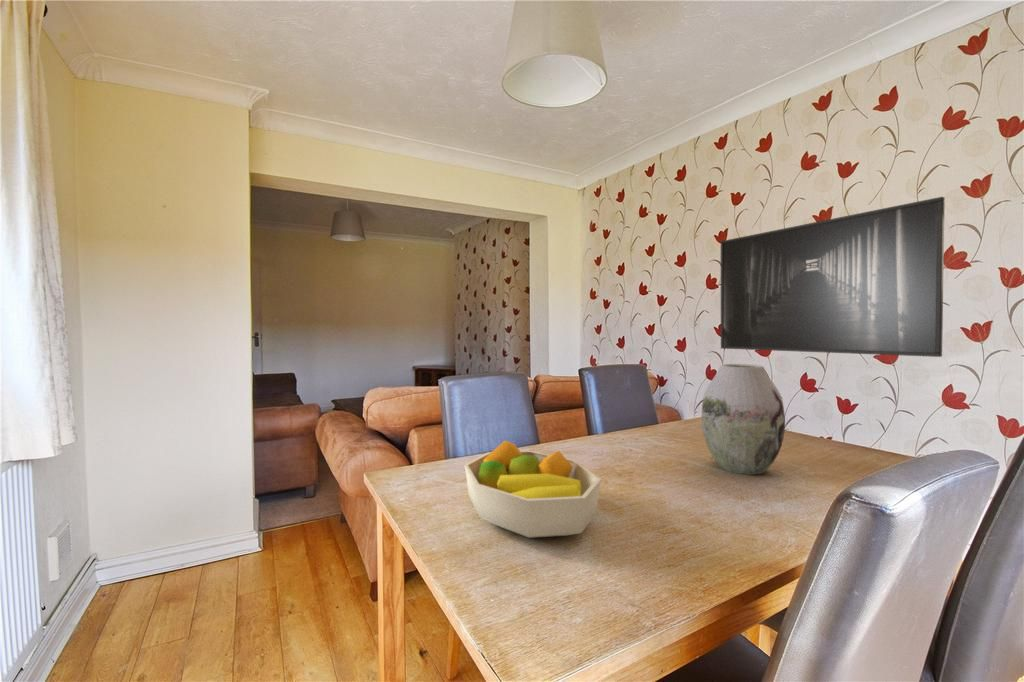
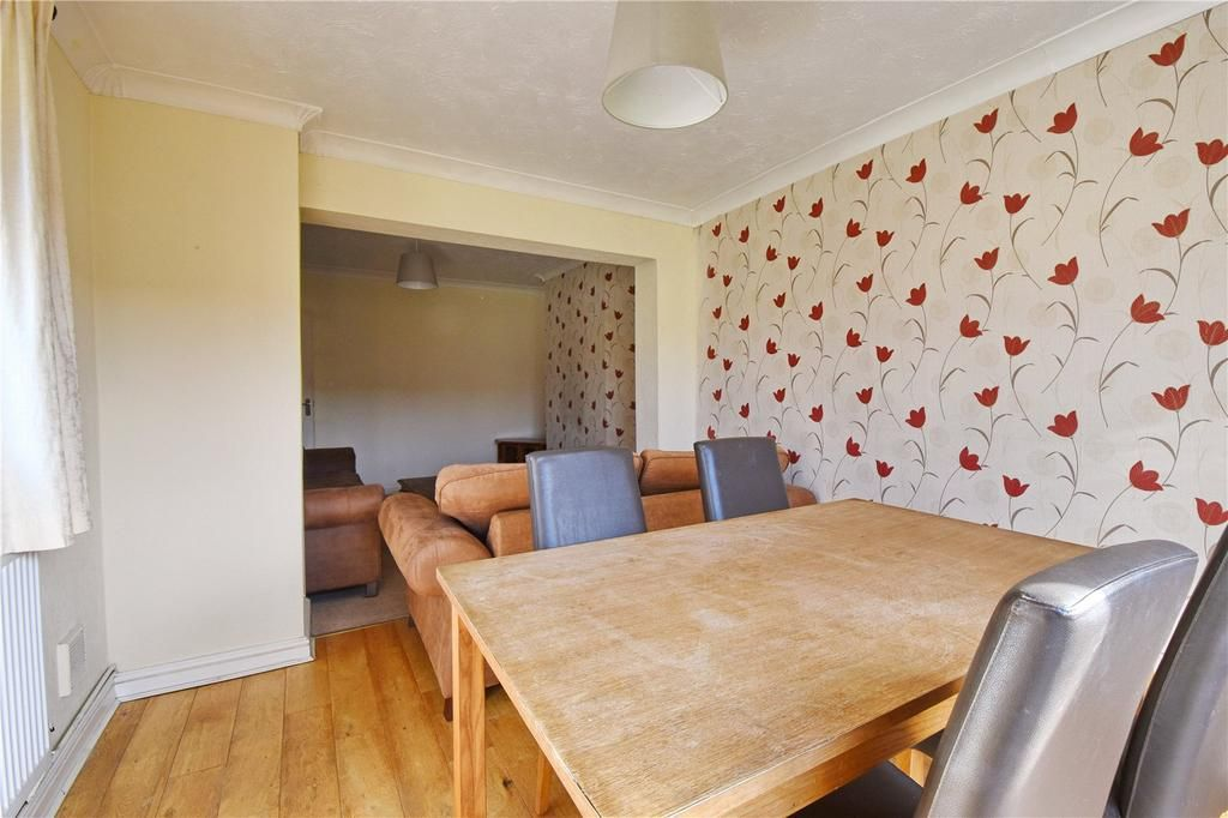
- vase [700,363,786,476]
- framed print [720,196,946,358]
- fruit bowl [464,440,602,539]
